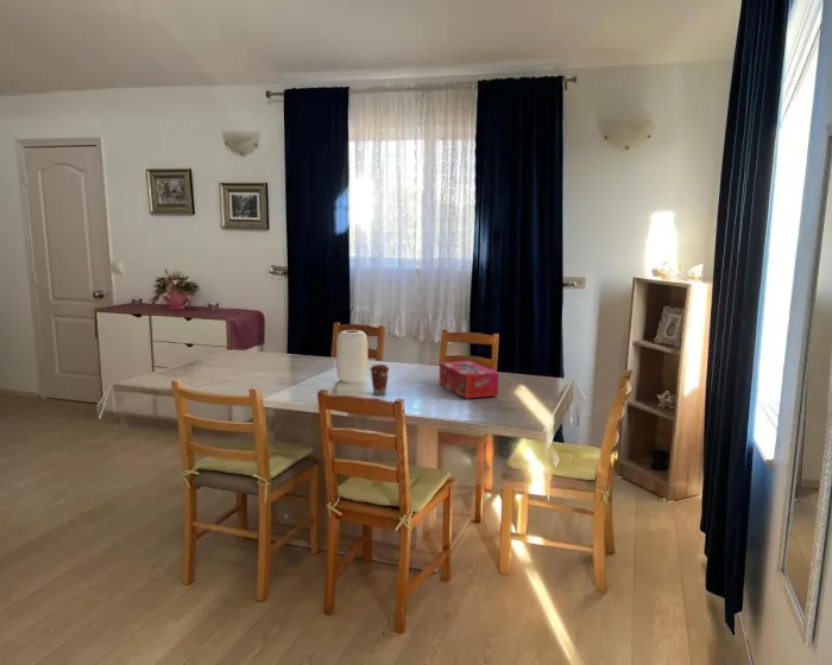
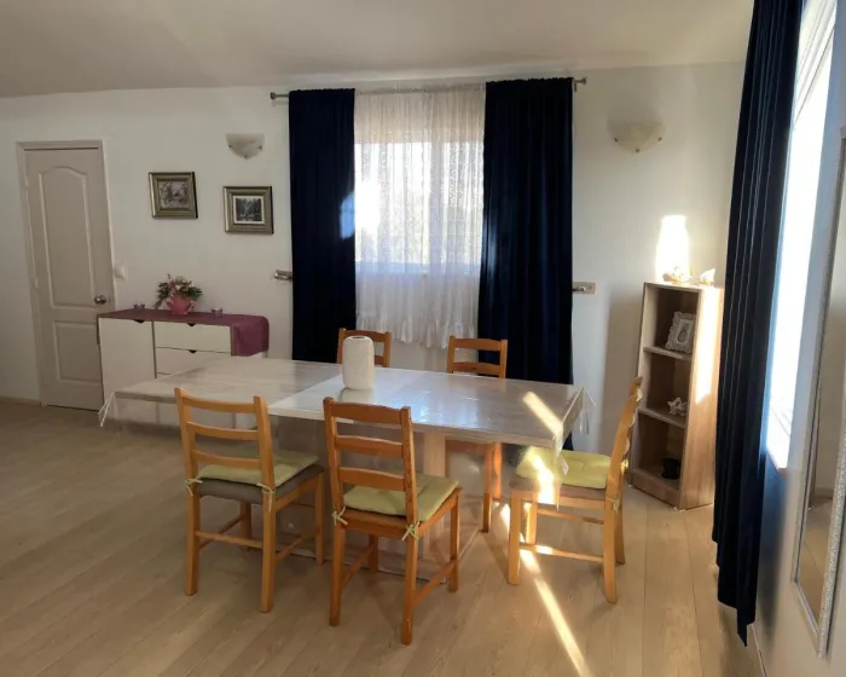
- coffee cup [368,363,390,397]
- tissue box [439,360,500,400]
